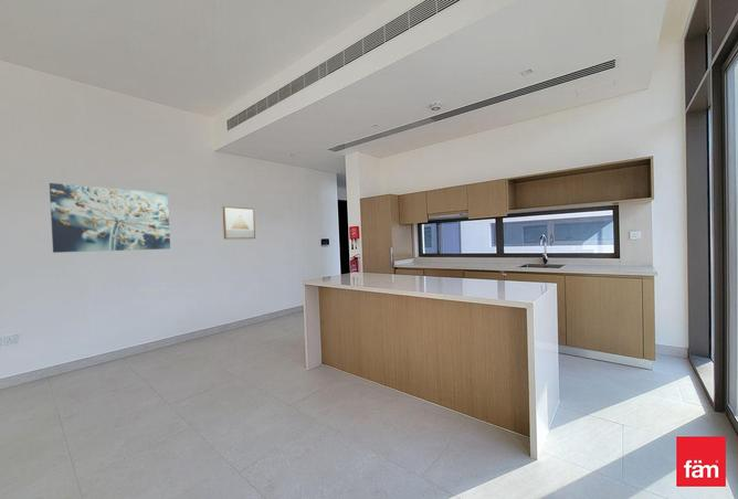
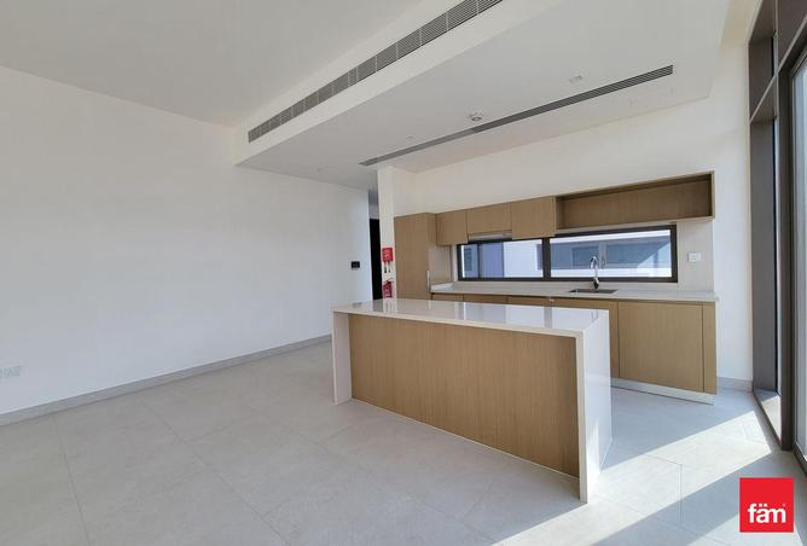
- wall art [222,205,256,241]
- wall art [49,182,171,254]
